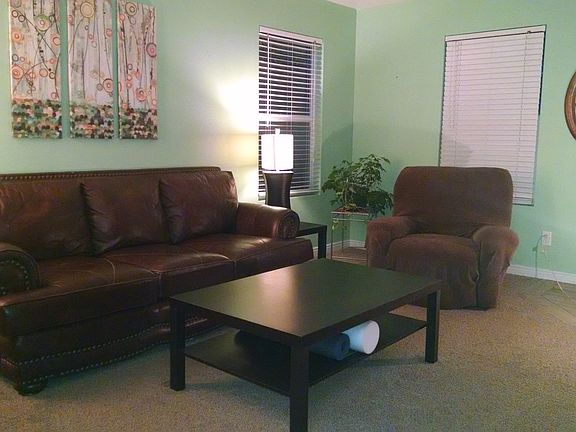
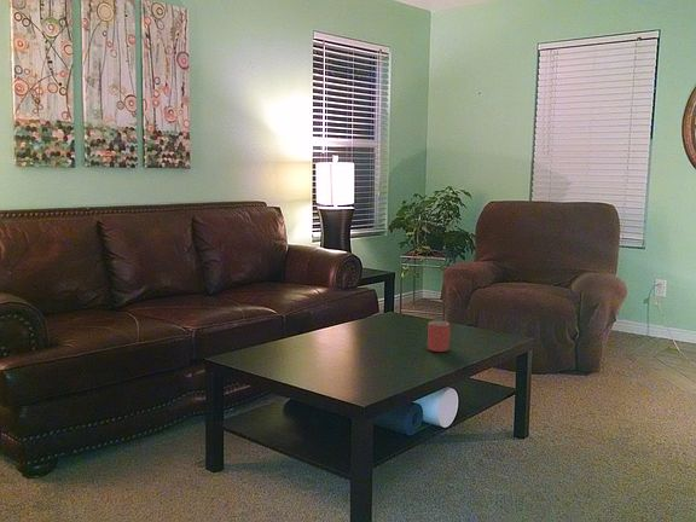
+ mug [427,320,452,353]
